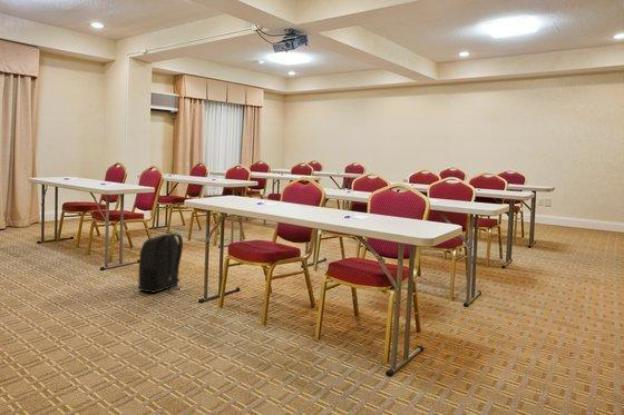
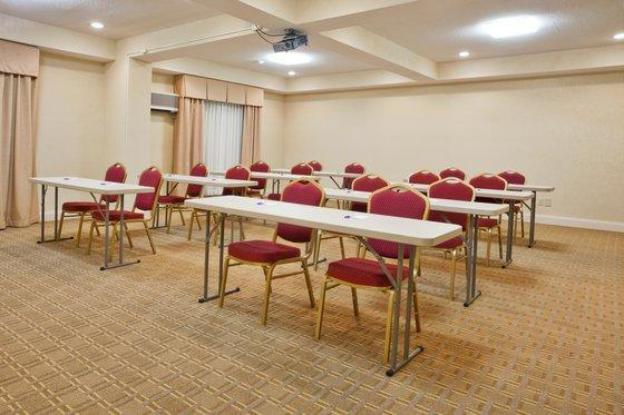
- backpack [137,230,184,294]
